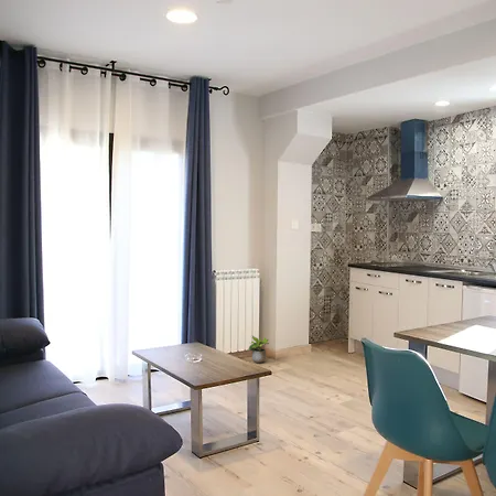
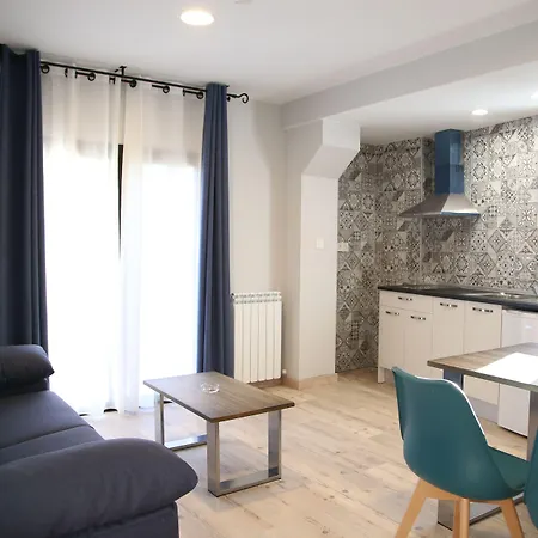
- potted plant [246,335,270,364]
